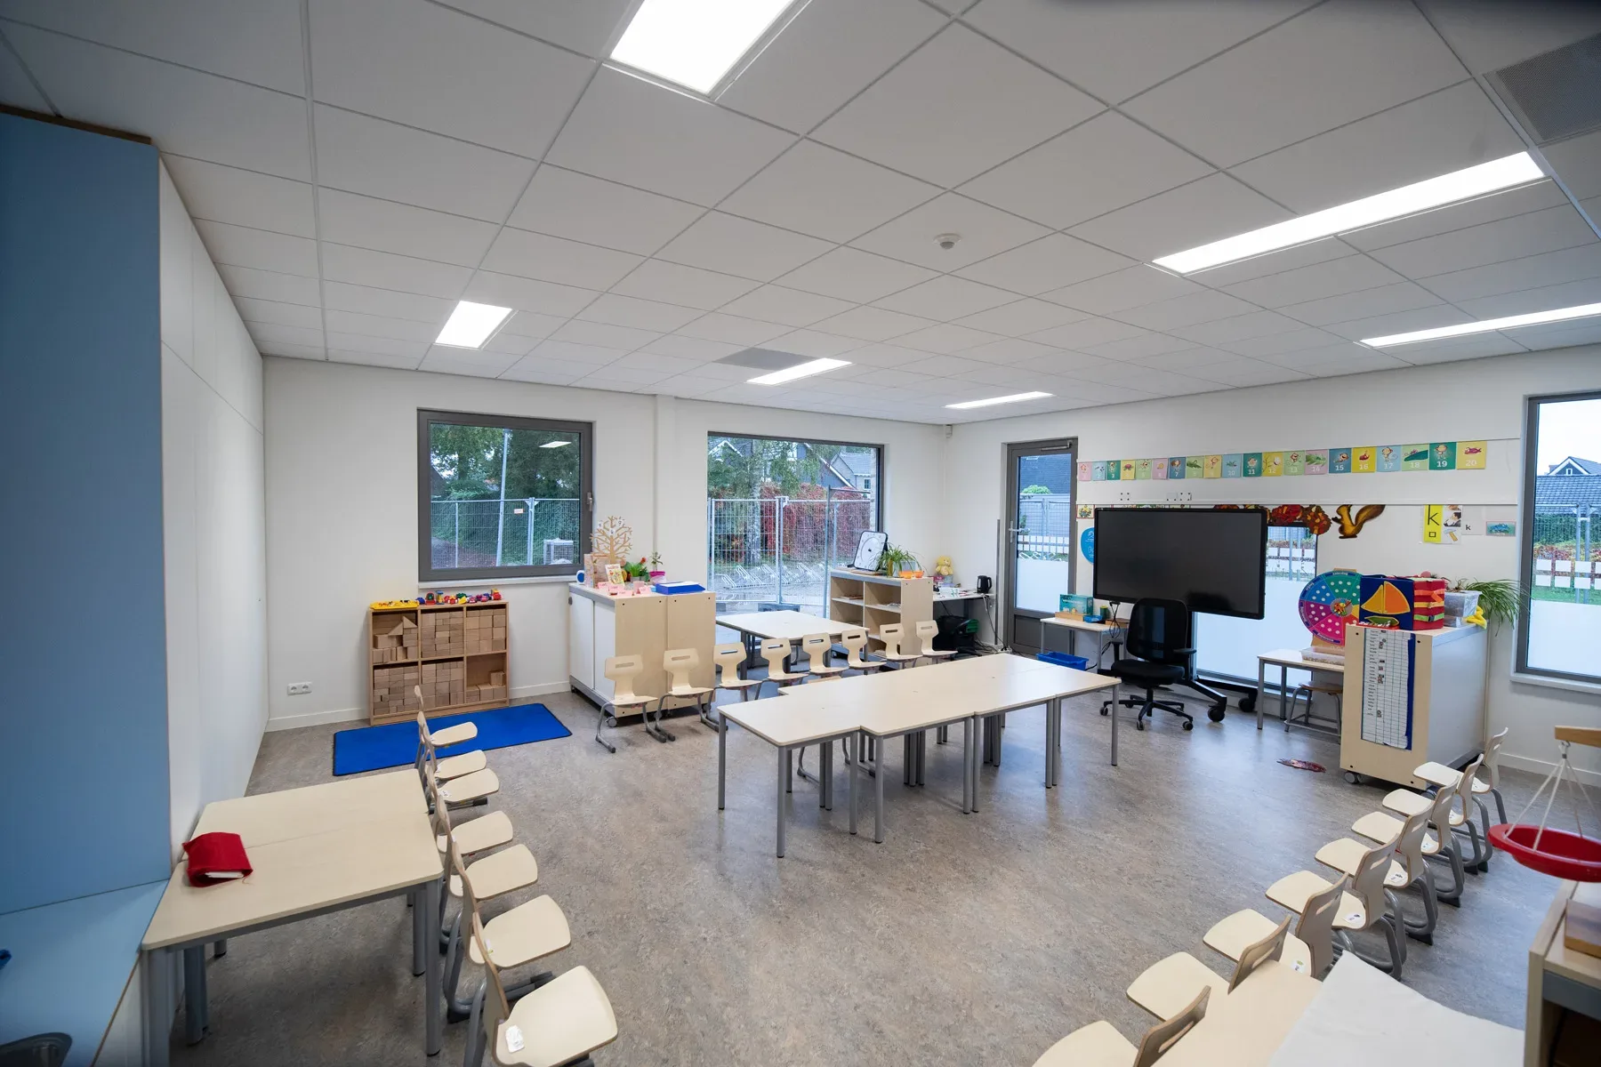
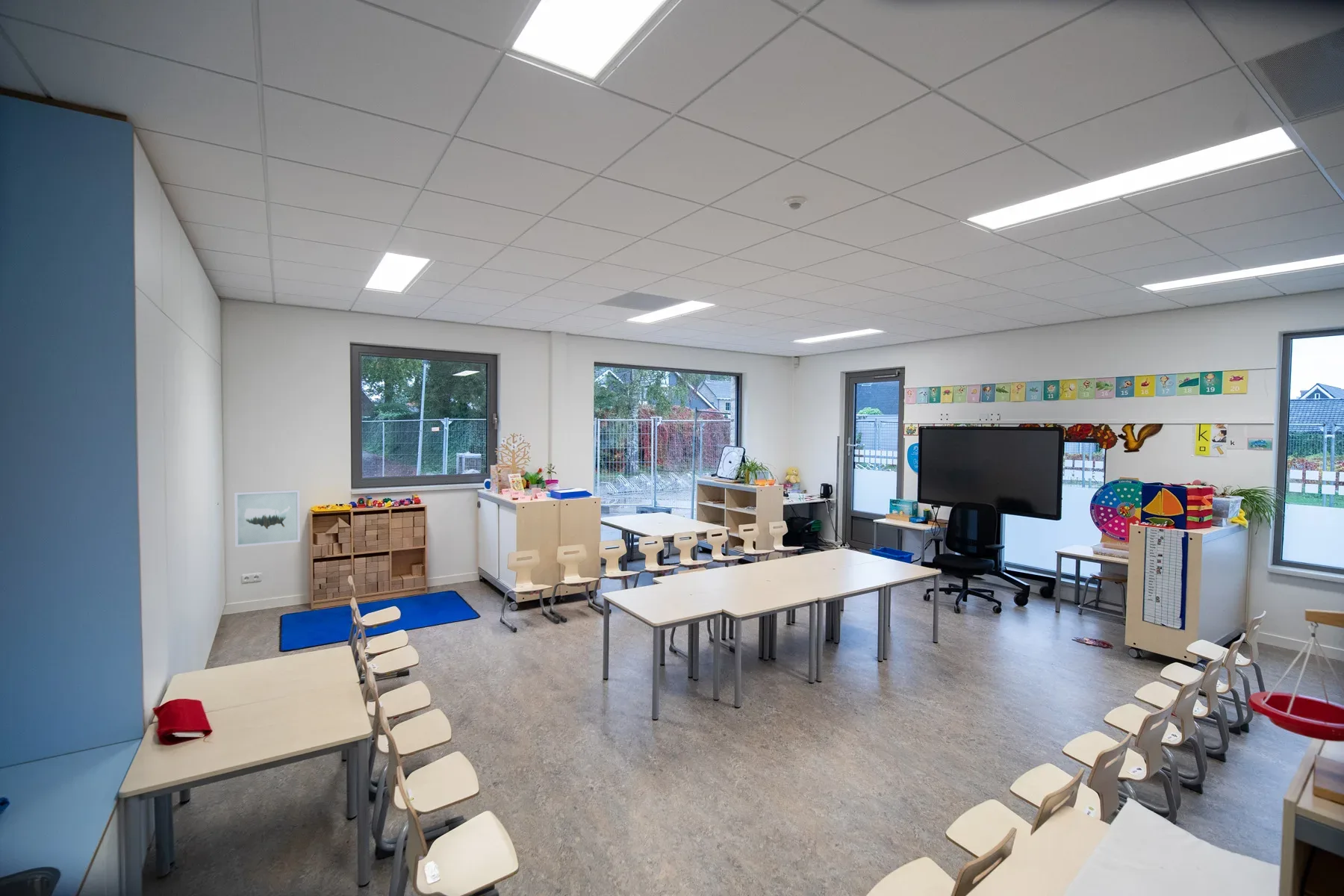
+ wall art [234,489,301,548]
